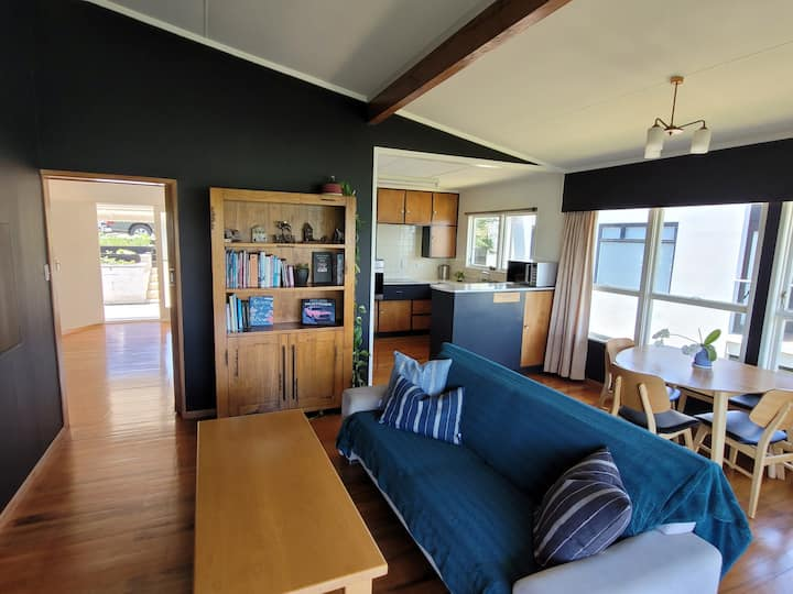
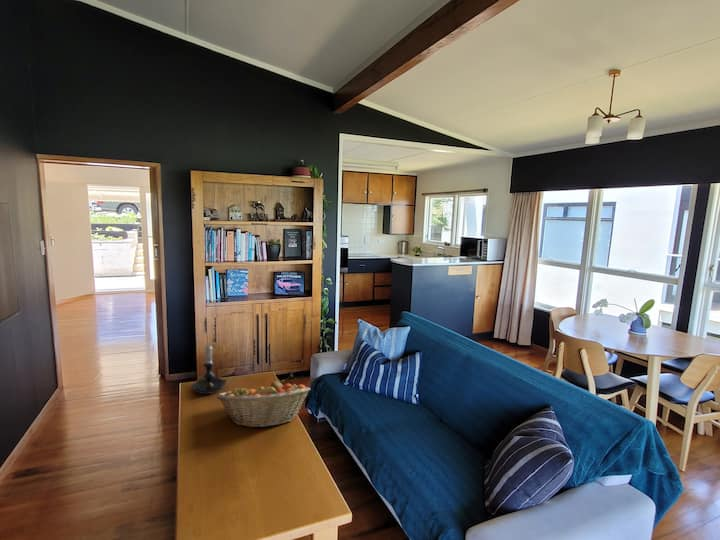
+ fruit basket [215,380,311,429]
+ candle holder [190,343,228,395]
